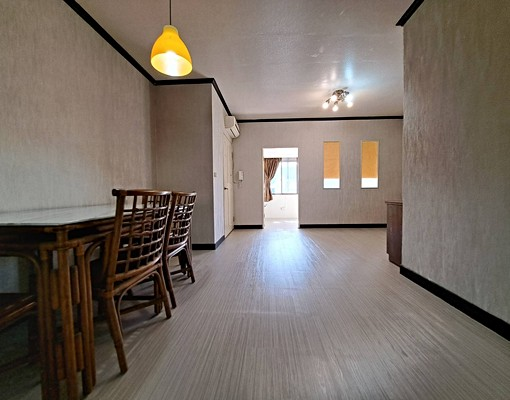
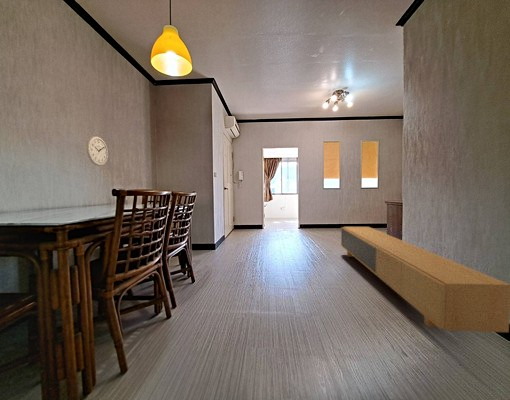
+ wall clock [86,135,109,167]
+ media console [340,226,510,333]
